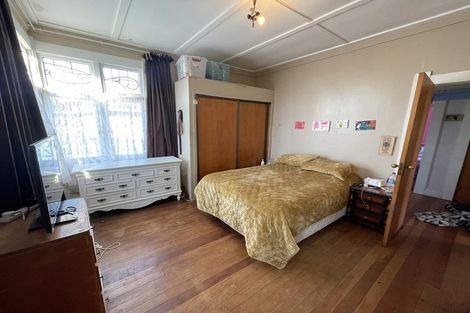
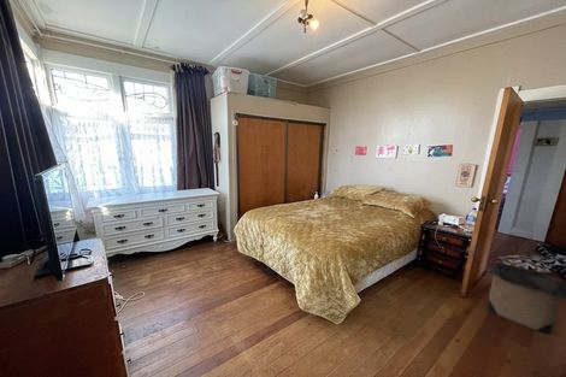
+ laundry hamper [487,254,566,335]
